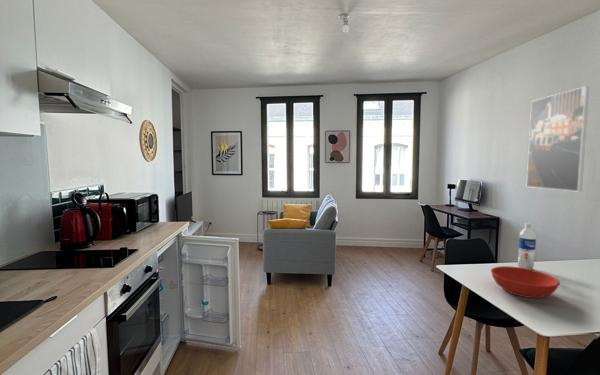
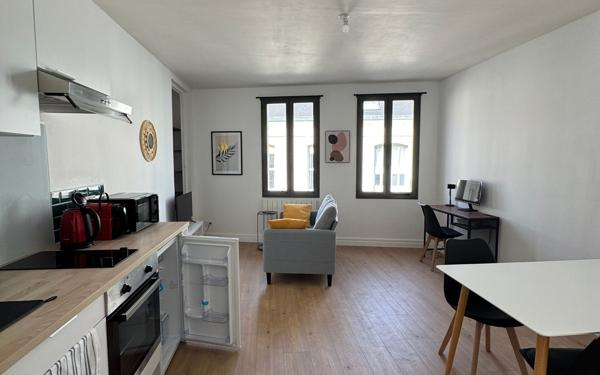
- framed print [526,85,590,193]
- bowl [489,265,561,299]
- water bottle [517,222,537,270]
